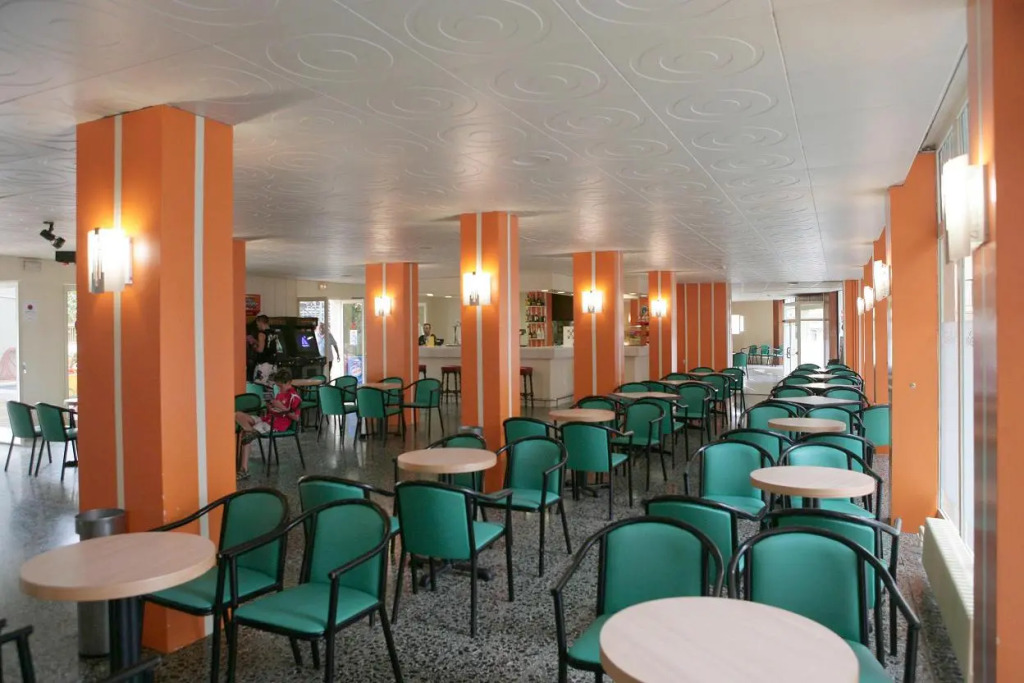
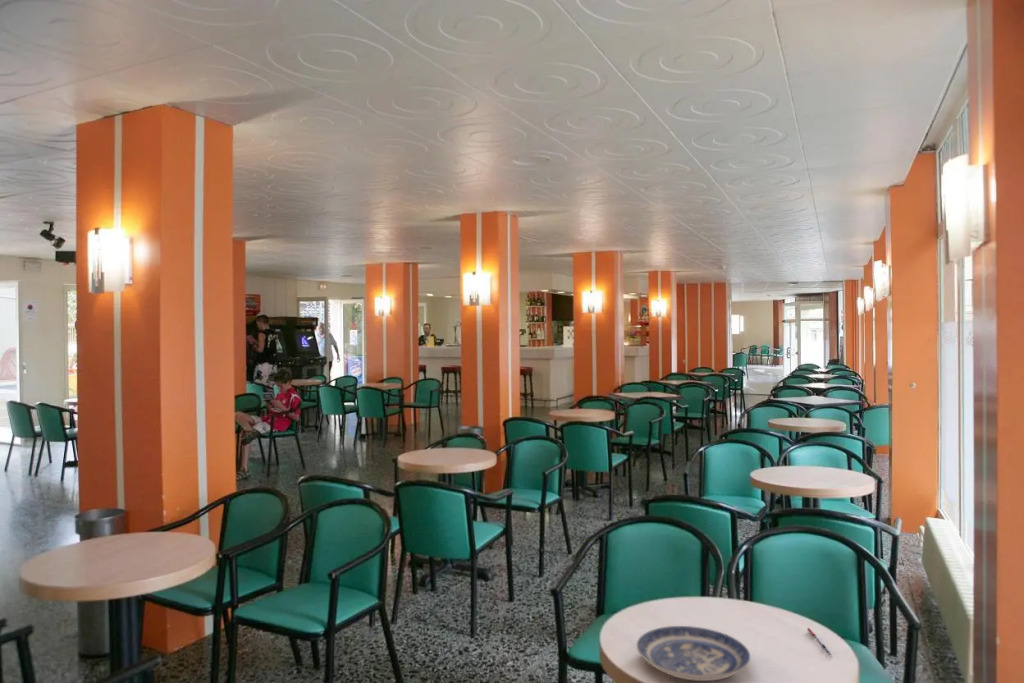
+ pen [806,627,832,656]
+ plate [636,625,751,682]
